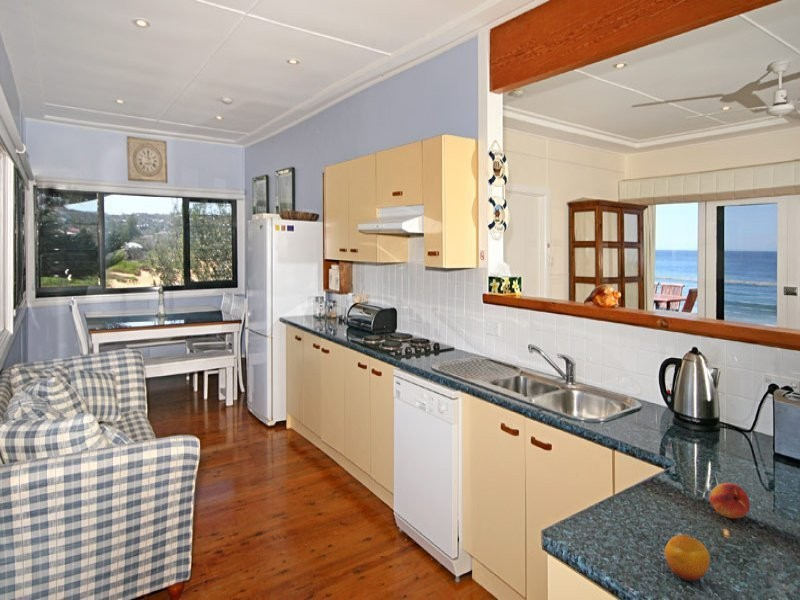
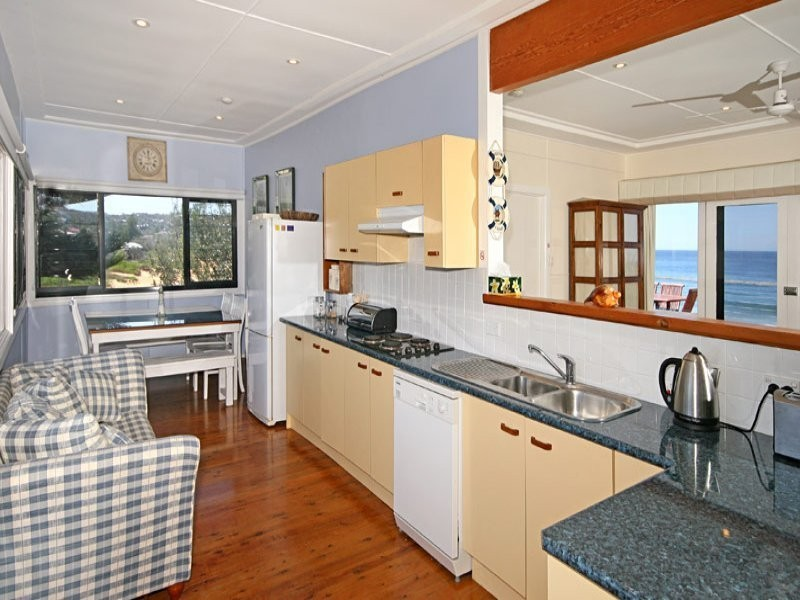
- fruit [663,533,711,583]
- fruit [708,482,751,519]
